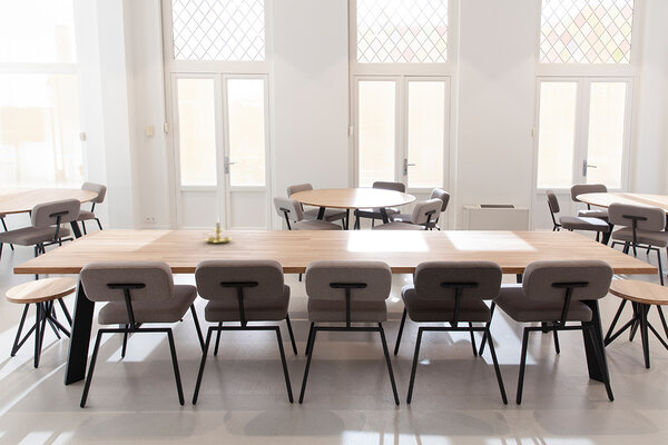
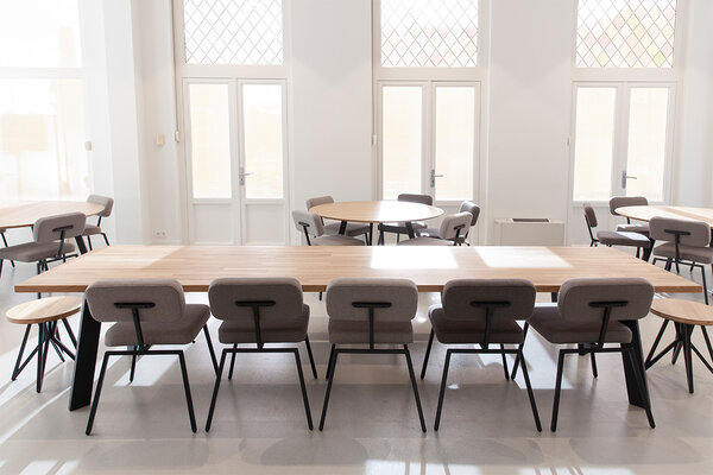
- candle holder [203,215,233,244]
